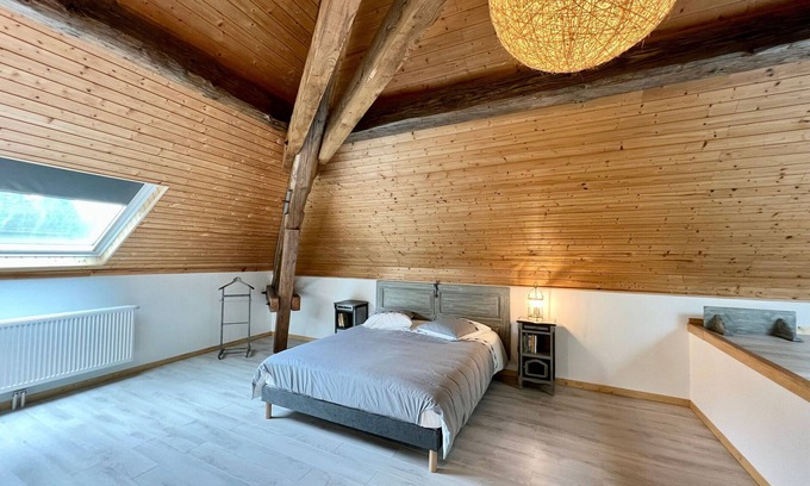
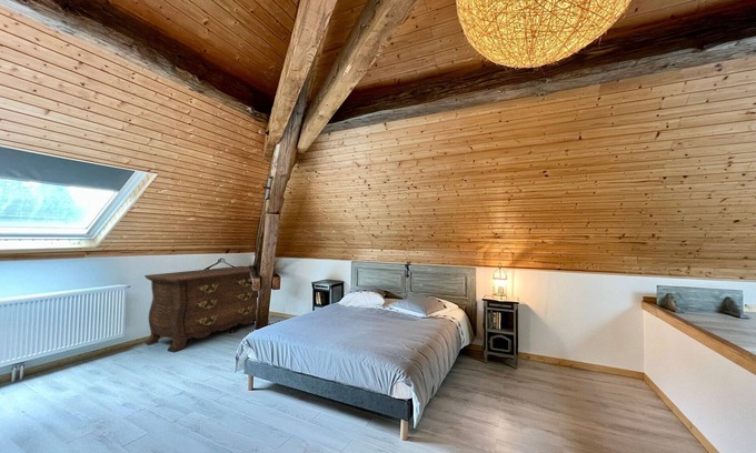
+ dresser [143,265,258,353]
